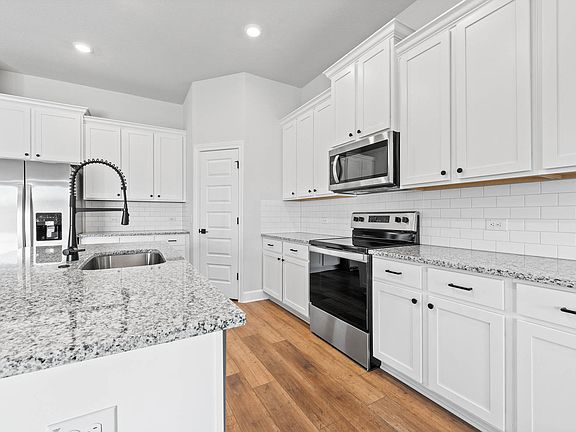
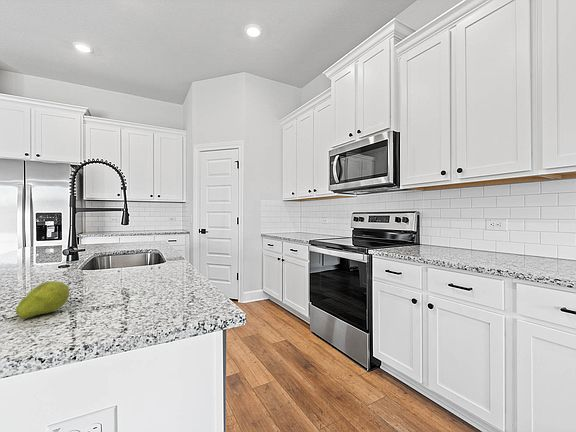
+ fruit [2,280,70,321]
